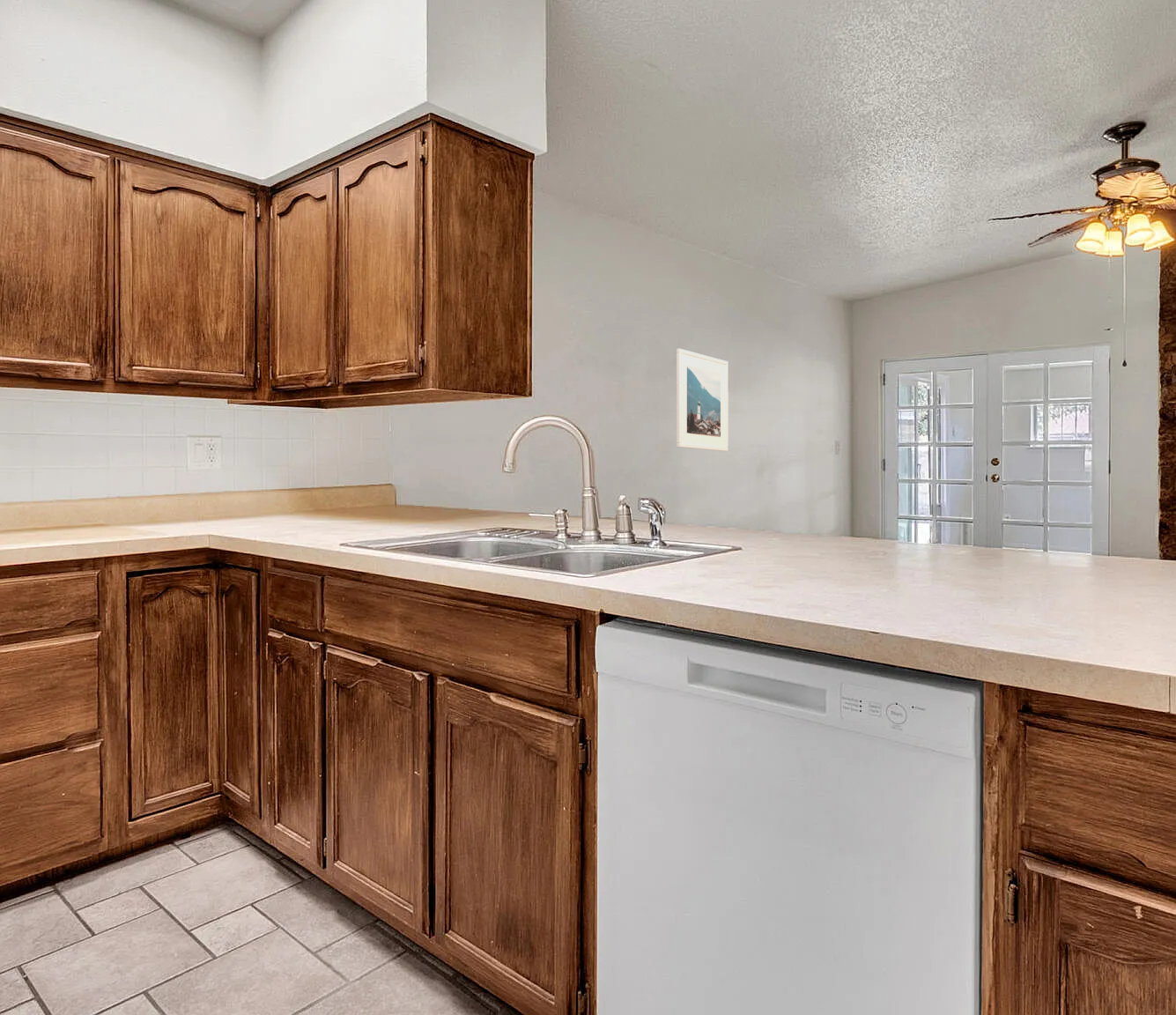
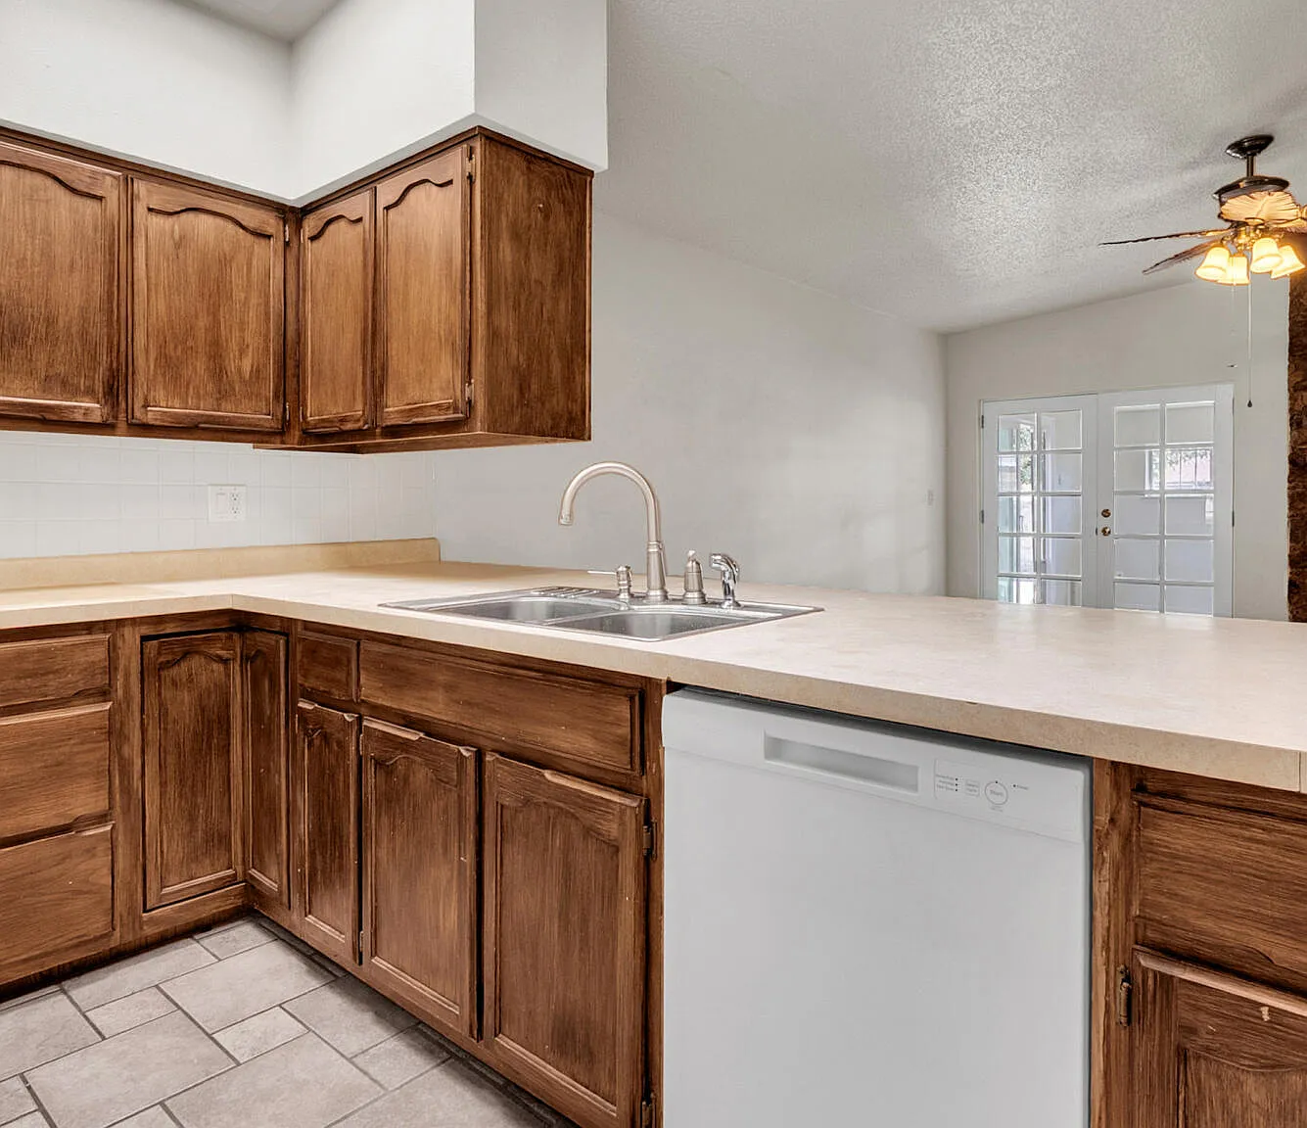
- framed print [676,348,729,452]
